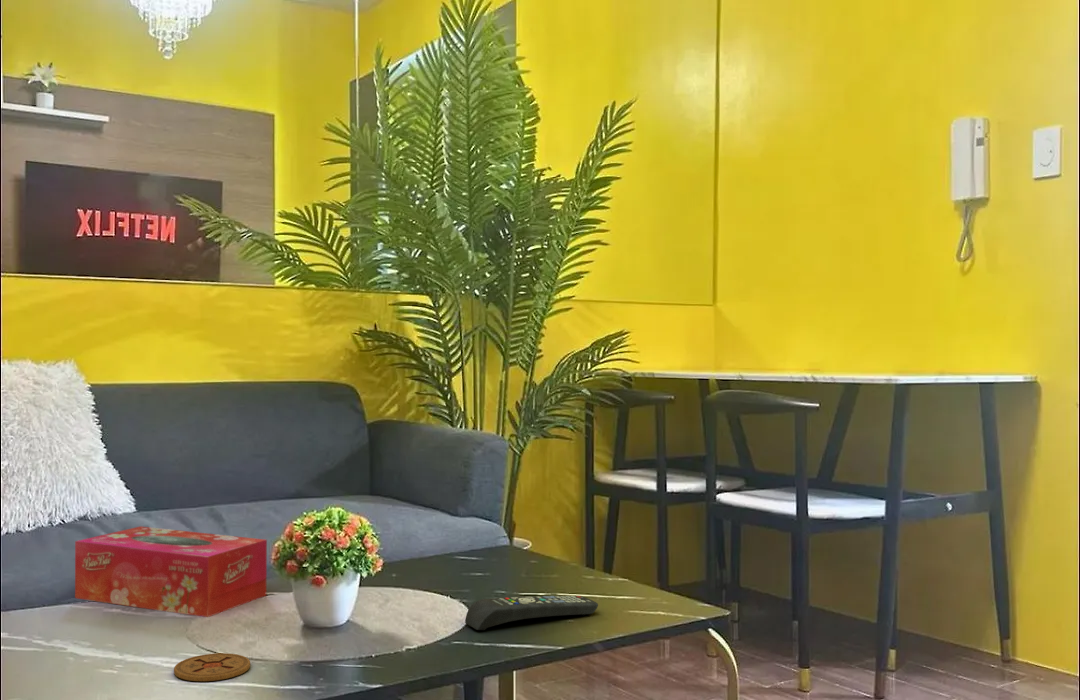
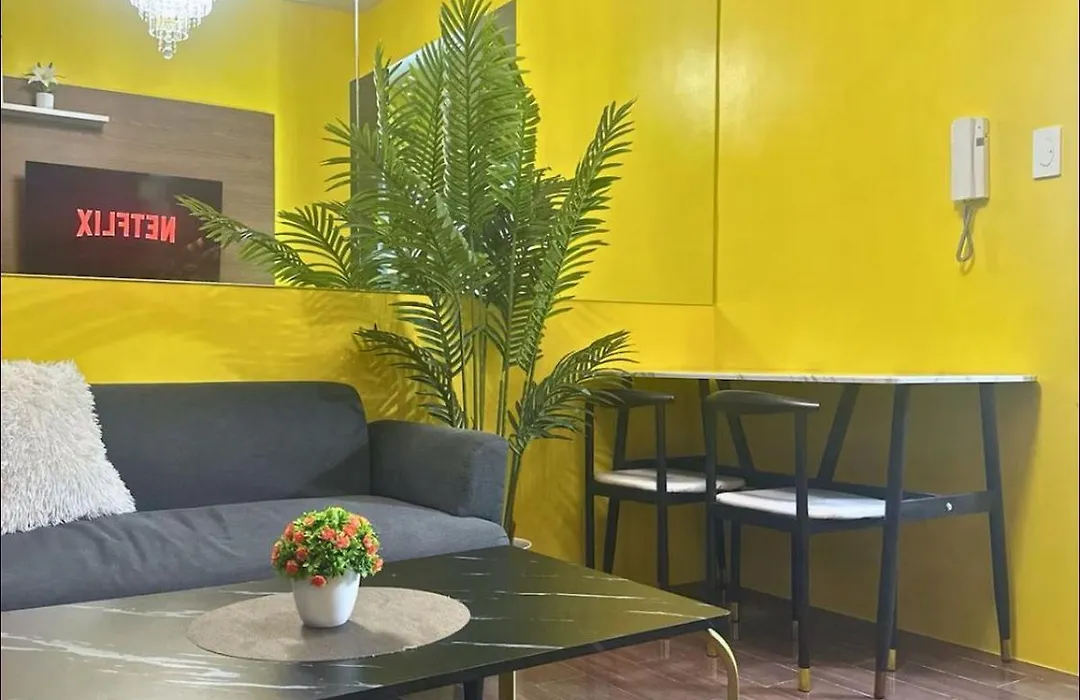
- remote control [464,595,599,631]
- coaster [173,652,251,682]
- tissue box [74,525,268,618]
